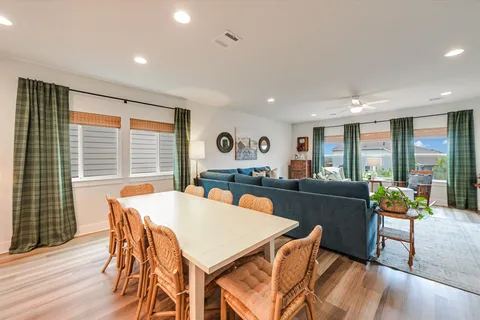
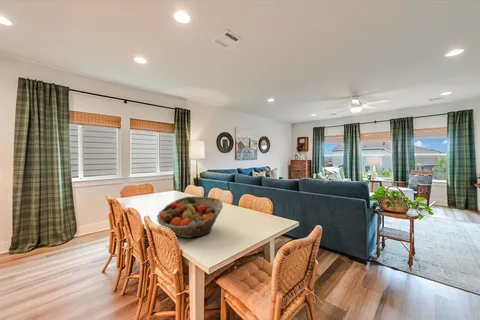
+ fruit basket [156,195,224,239]
